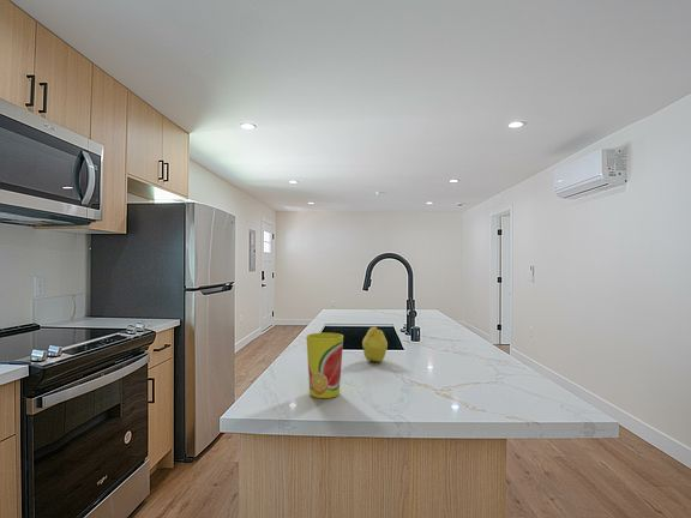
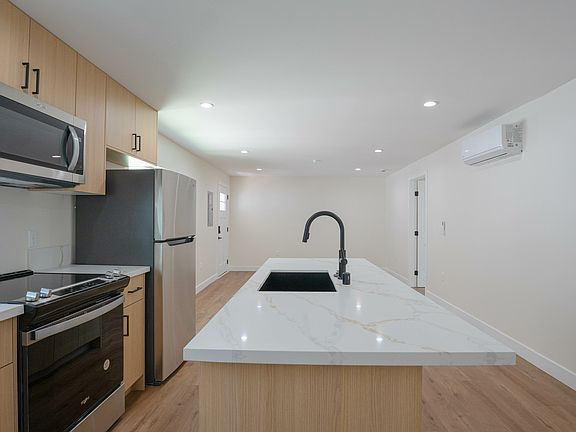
- cup [305,332,344,399]
- fruit [361,326,389,363]
